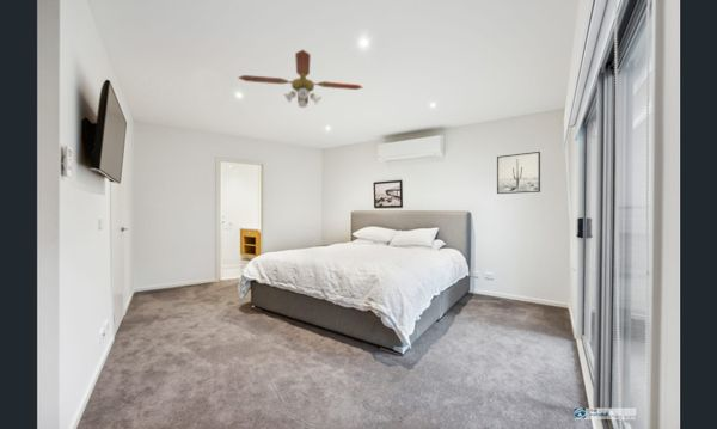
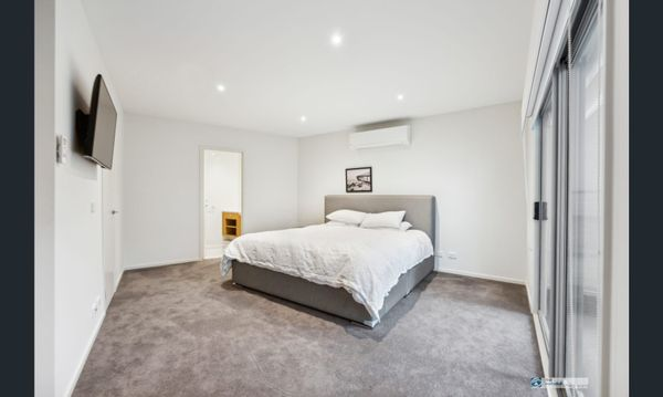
- wall art [496,151,541,195]
- ceiling fan [237,49,364,109]
